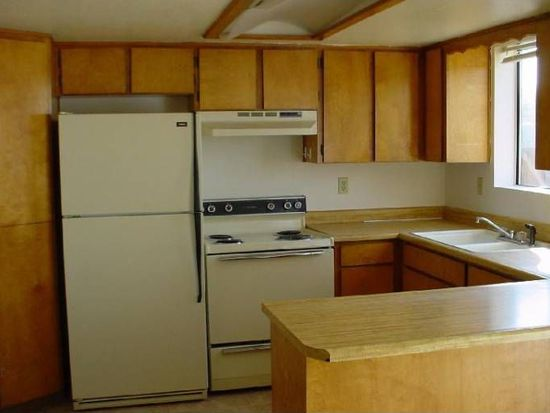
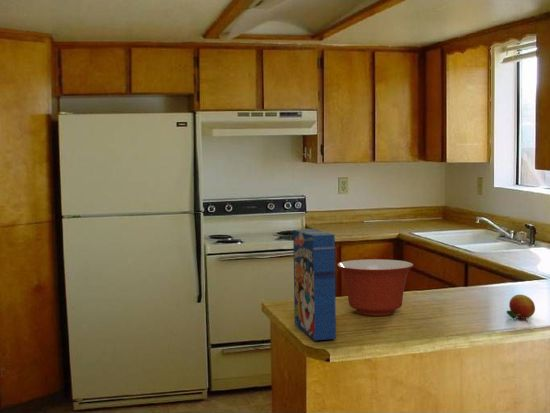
+ cereal box [292,228,337,341]
+ fruit [506,294,536,320]
+ mixing bowl [336,258,414,317]
